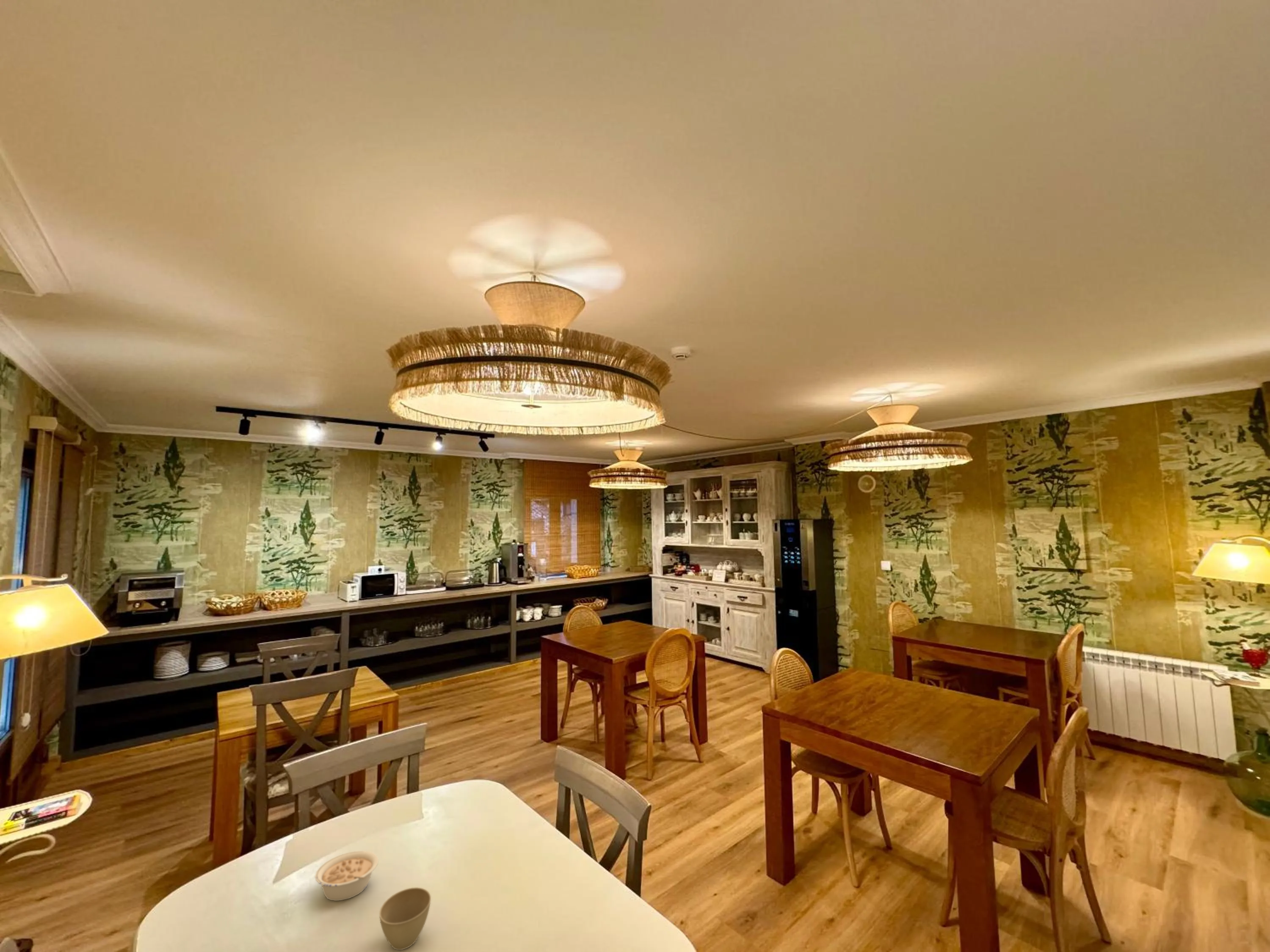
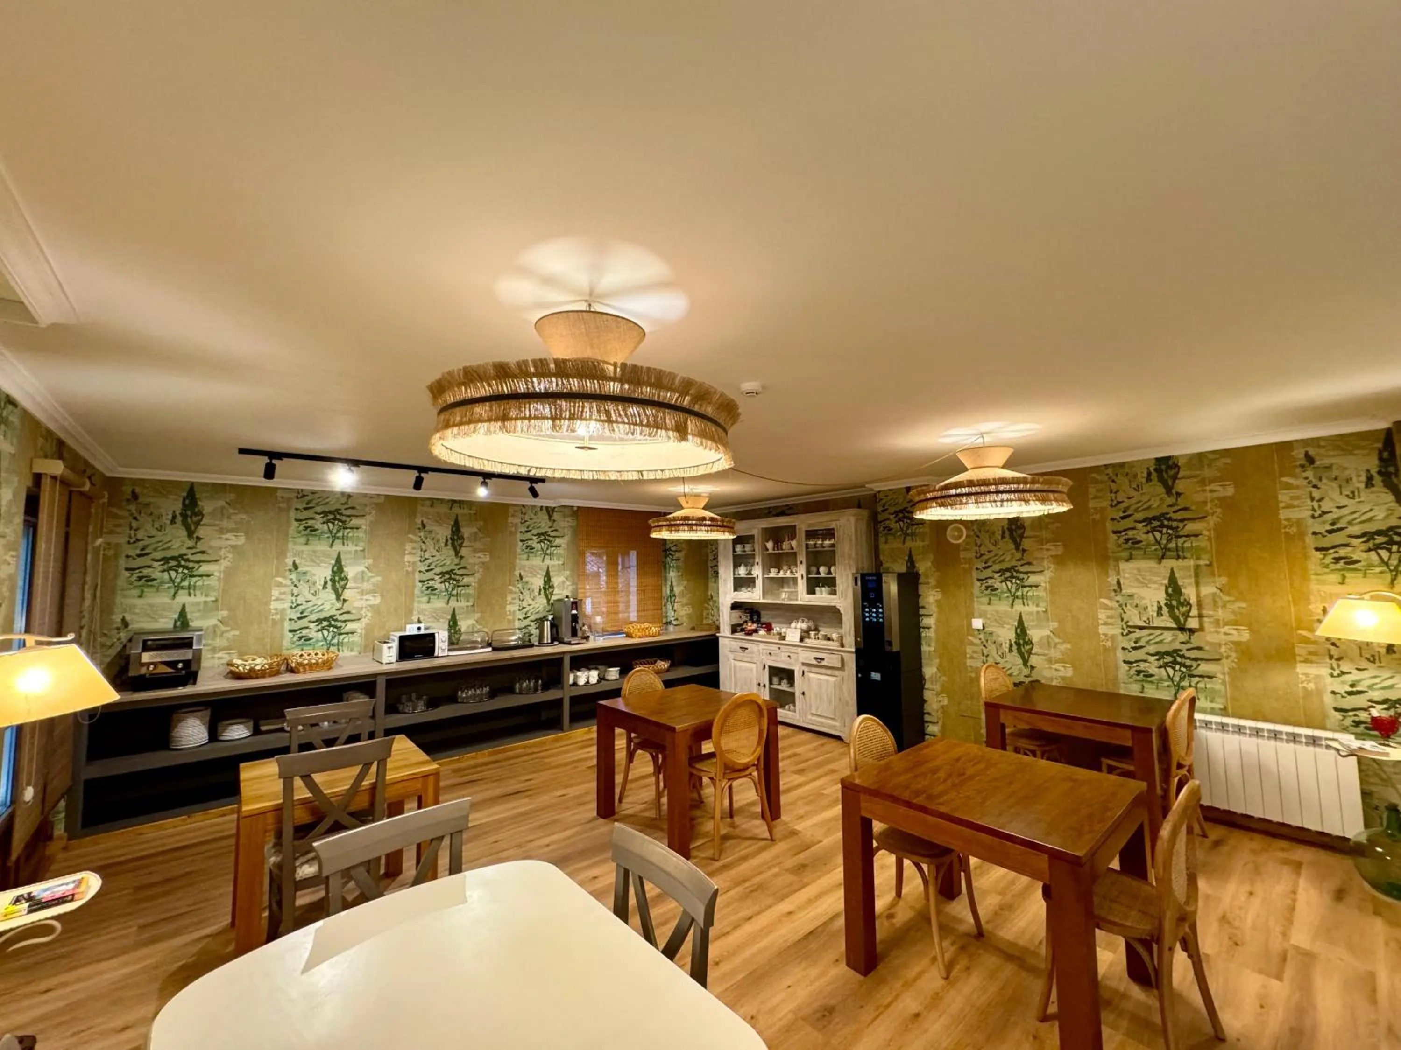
- legume [315,850,379,901]
- flower pot [379,887,431,950]
